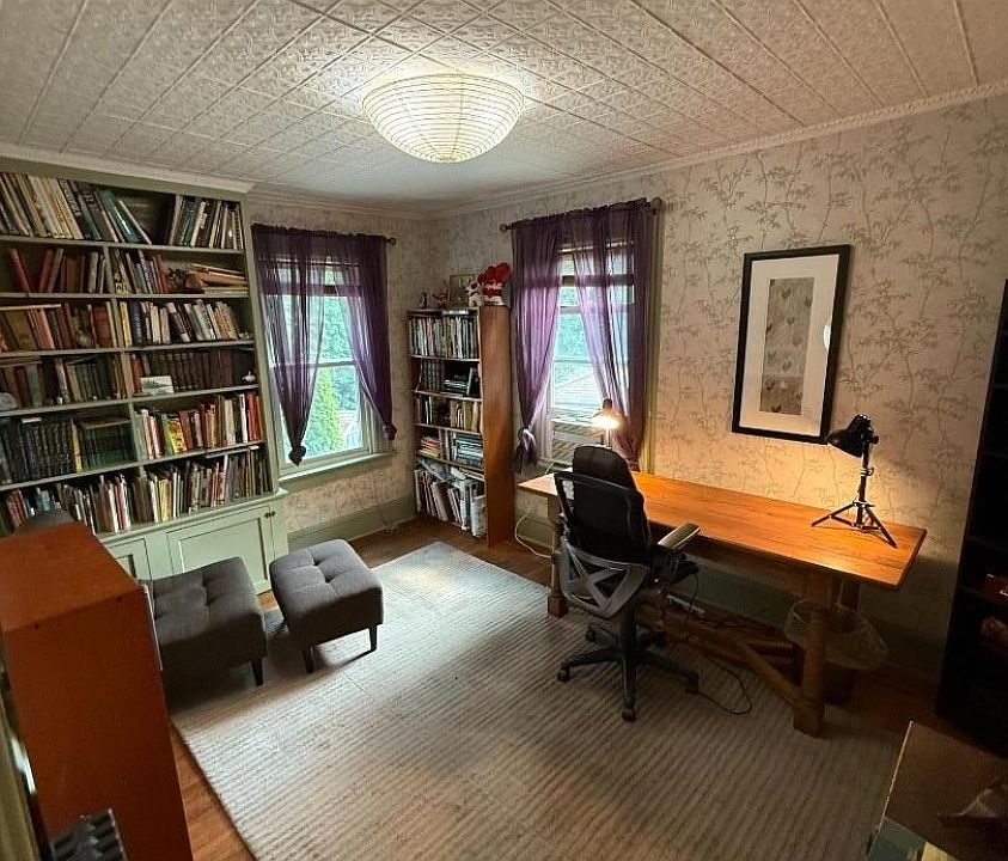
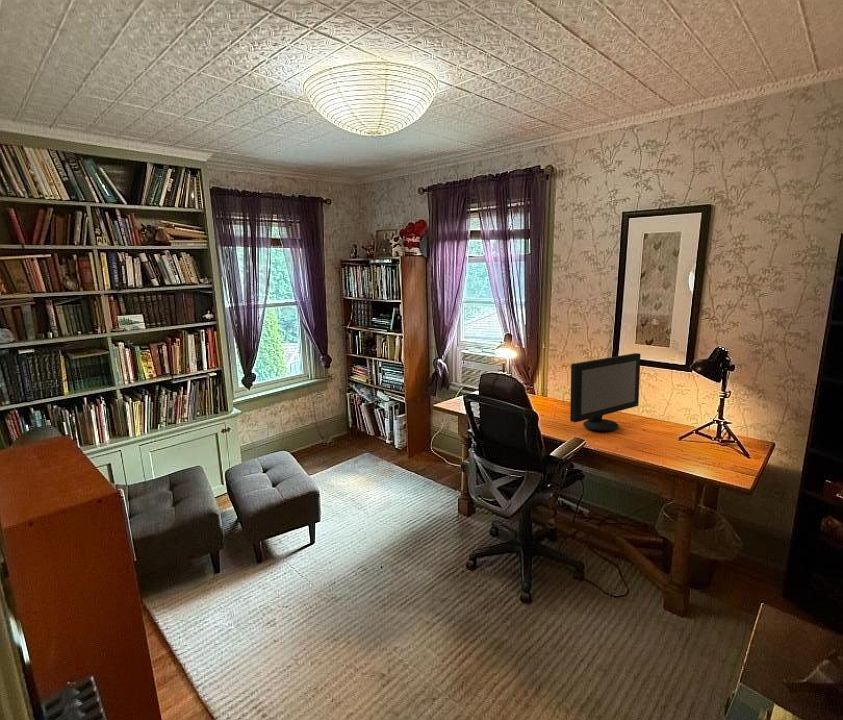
+ computer monitor [569,352,641,432]
